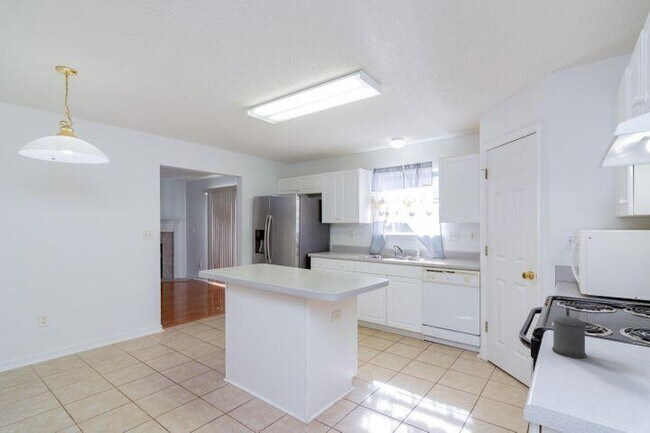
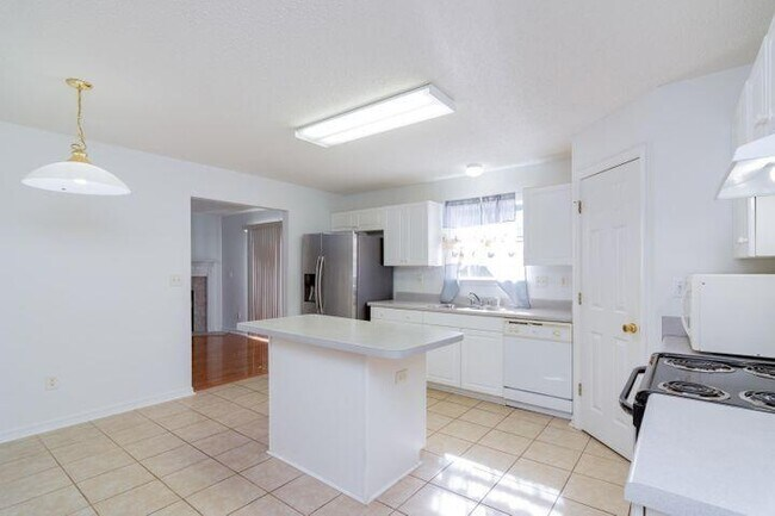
- beer stein [551,306,587,359]
